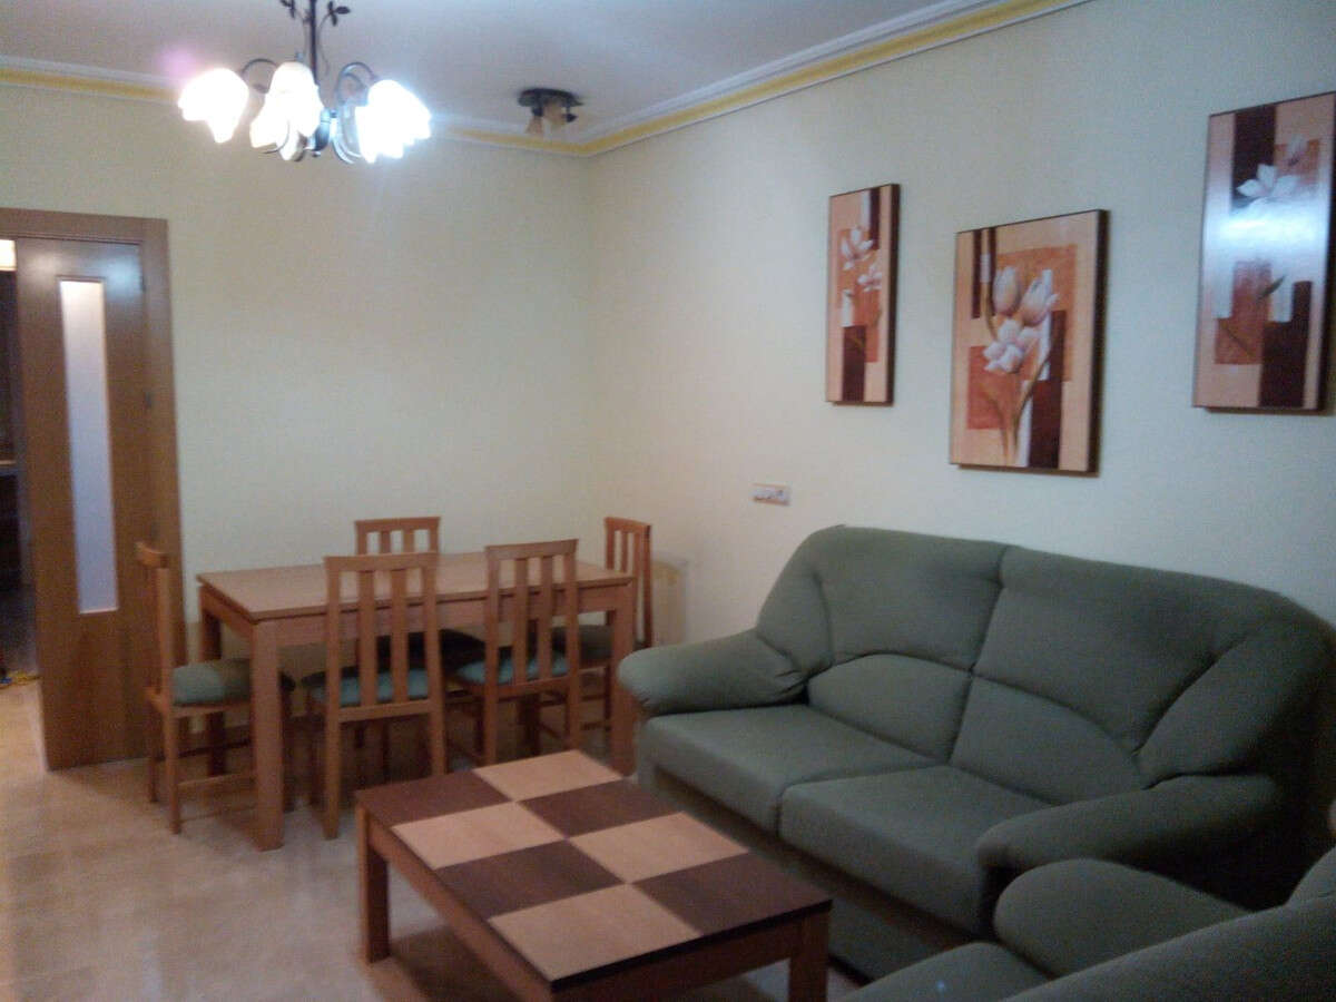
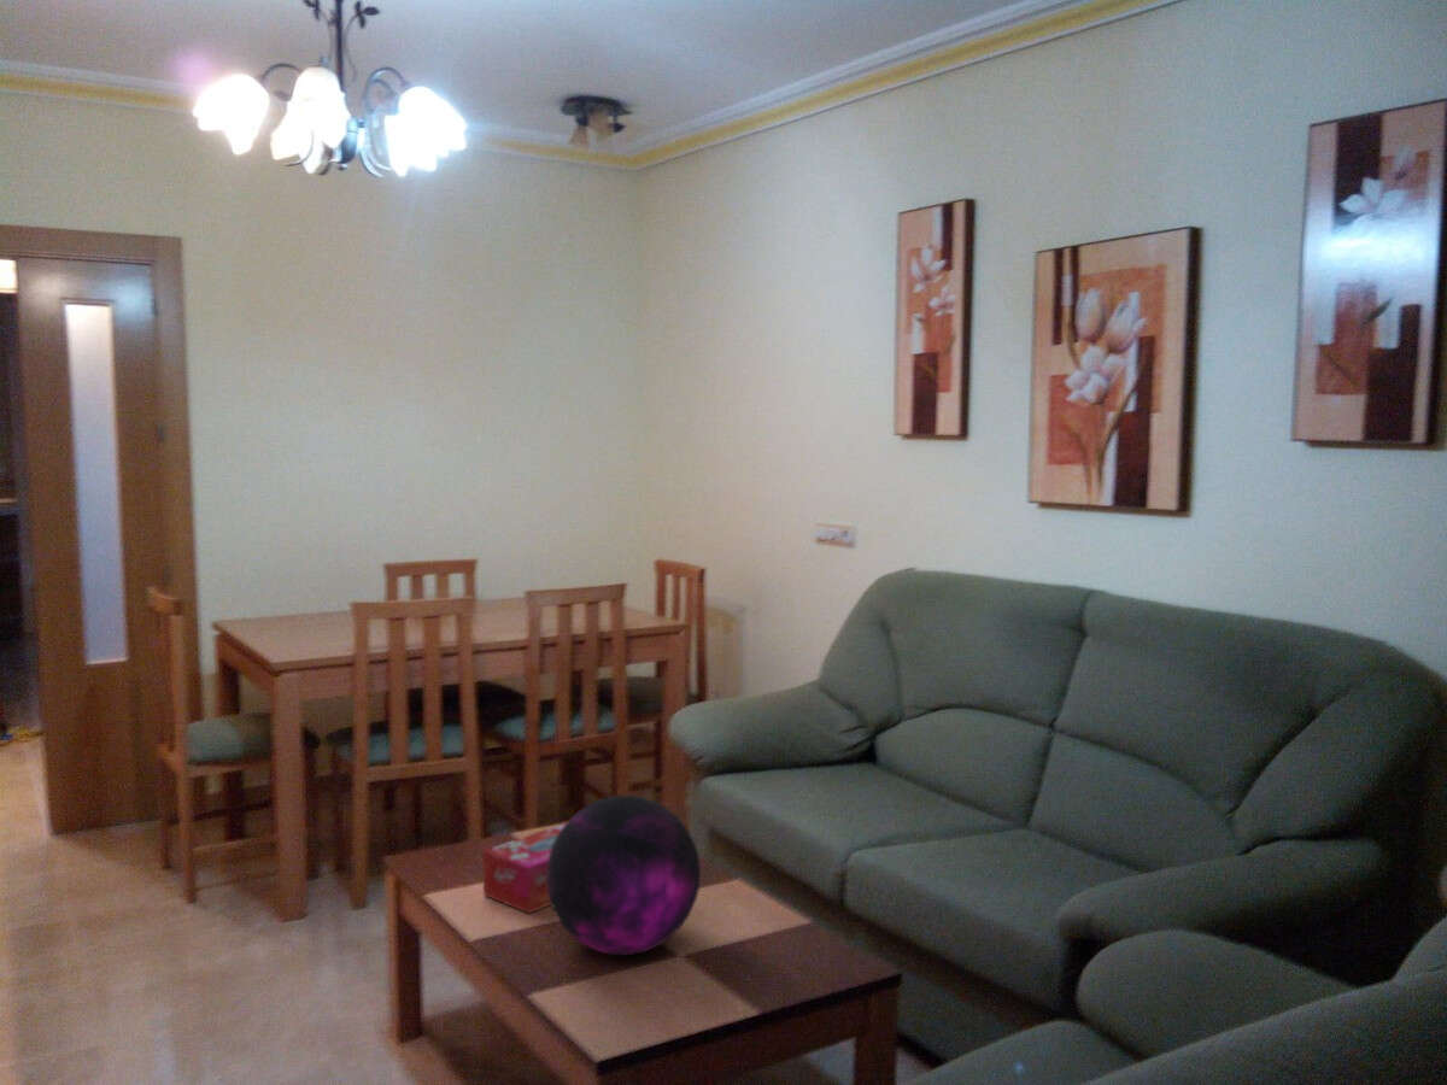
+ tissue box [481,821,568,915]
+ decorative orb [546,794,702,956]
